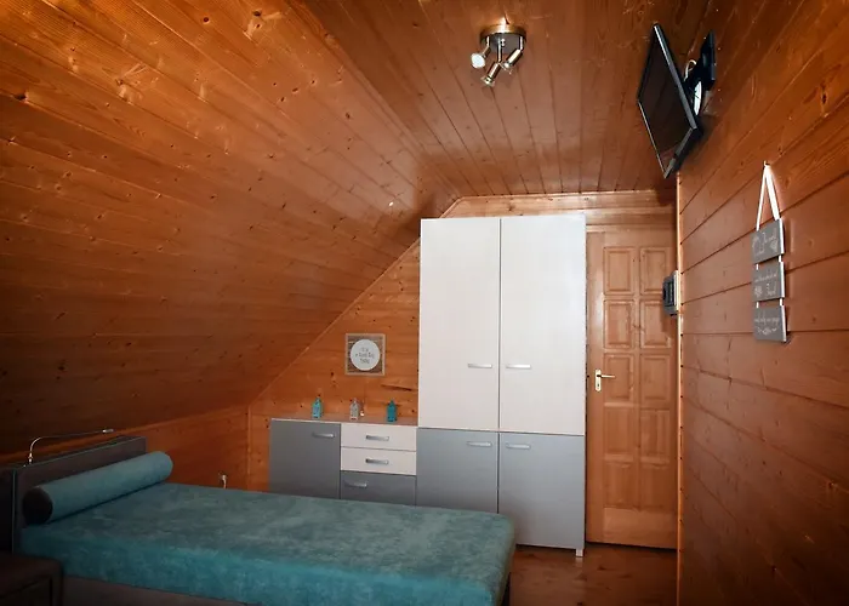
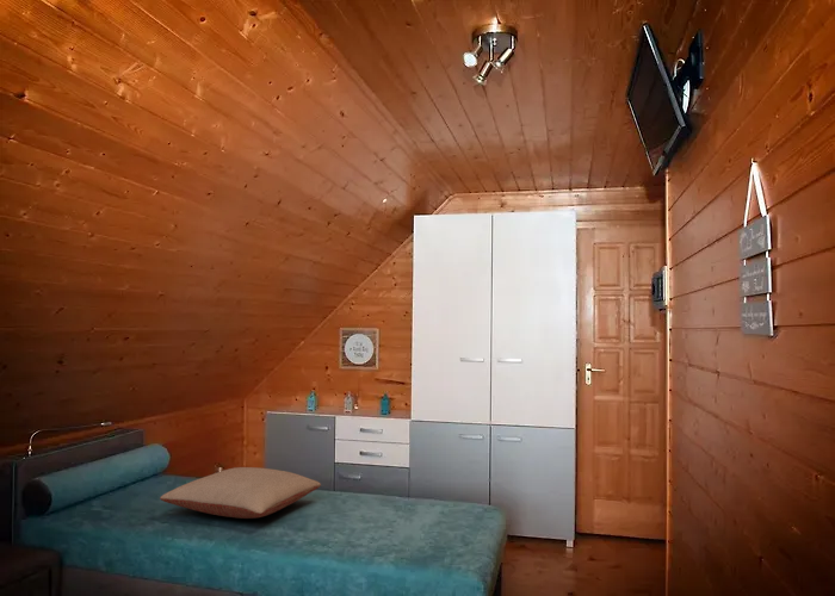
+ pillow [159,466,322,520]
